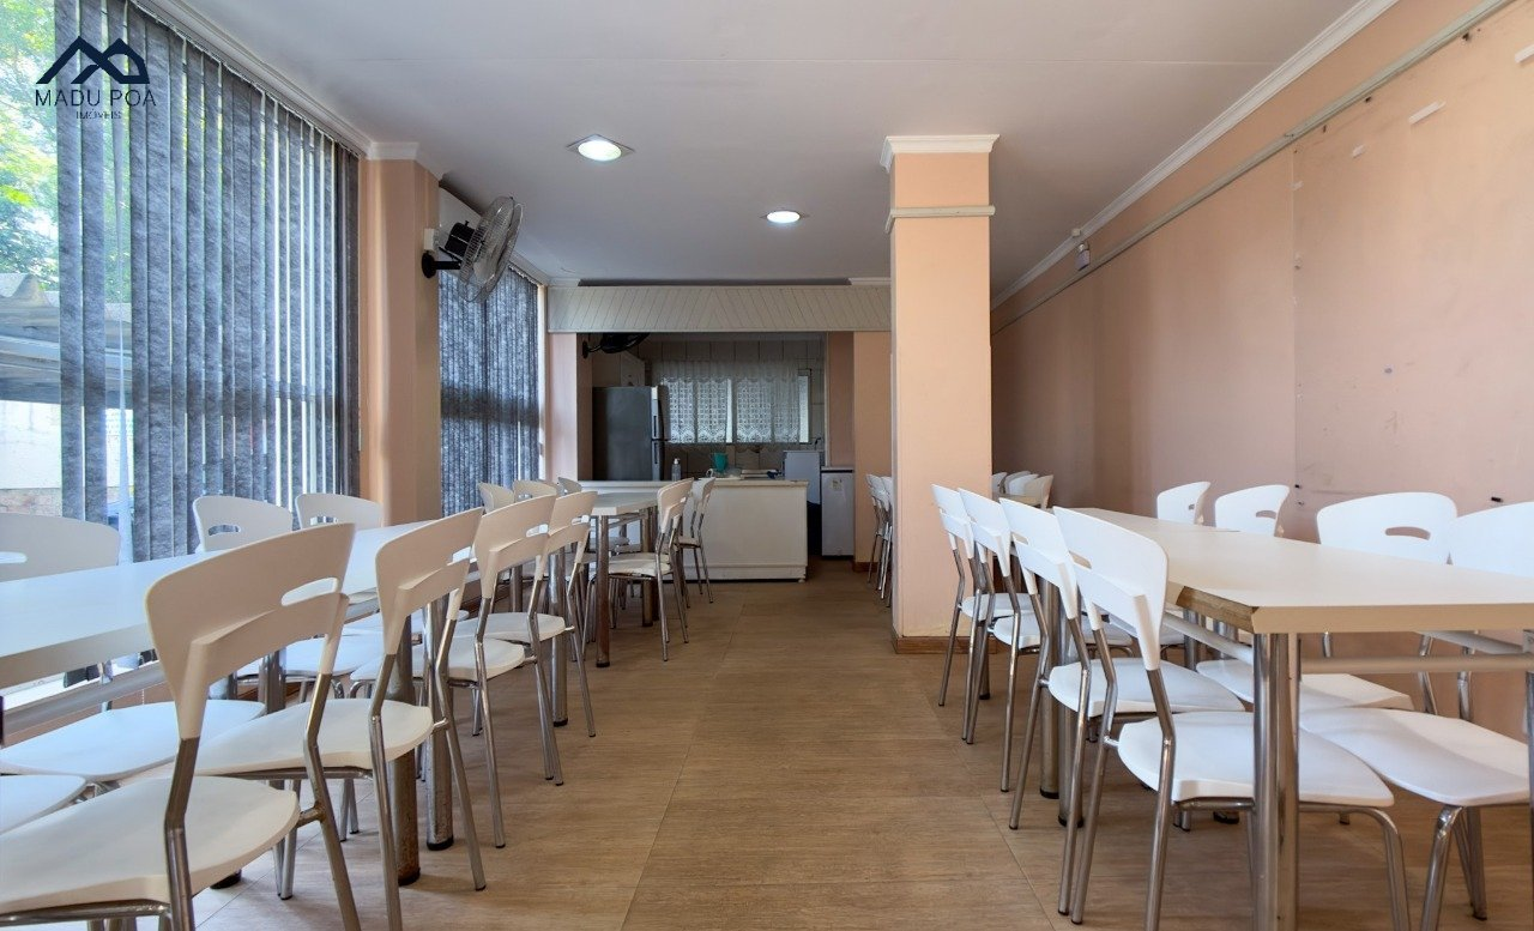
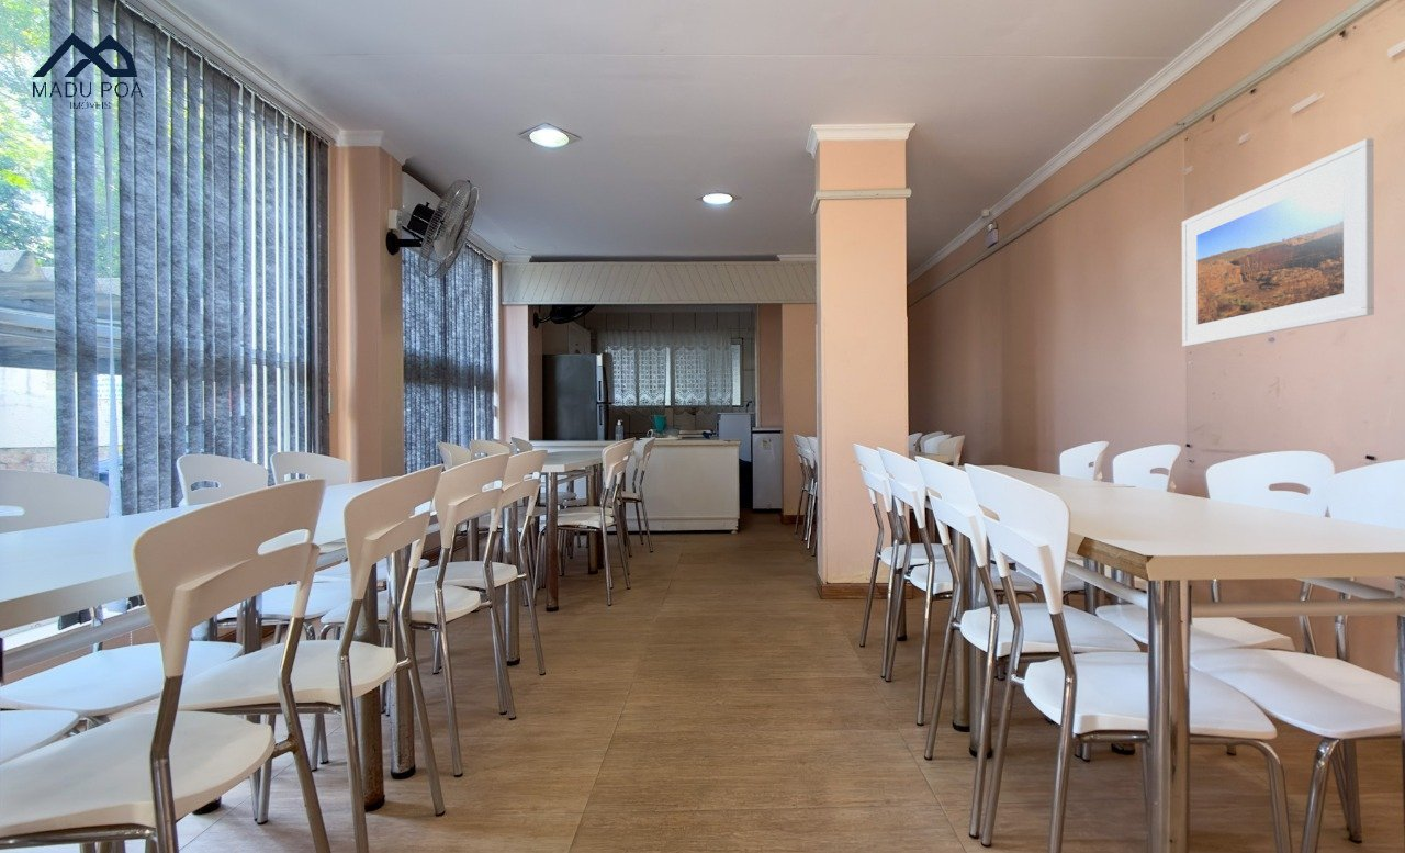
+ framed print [1181,137,1375,348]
